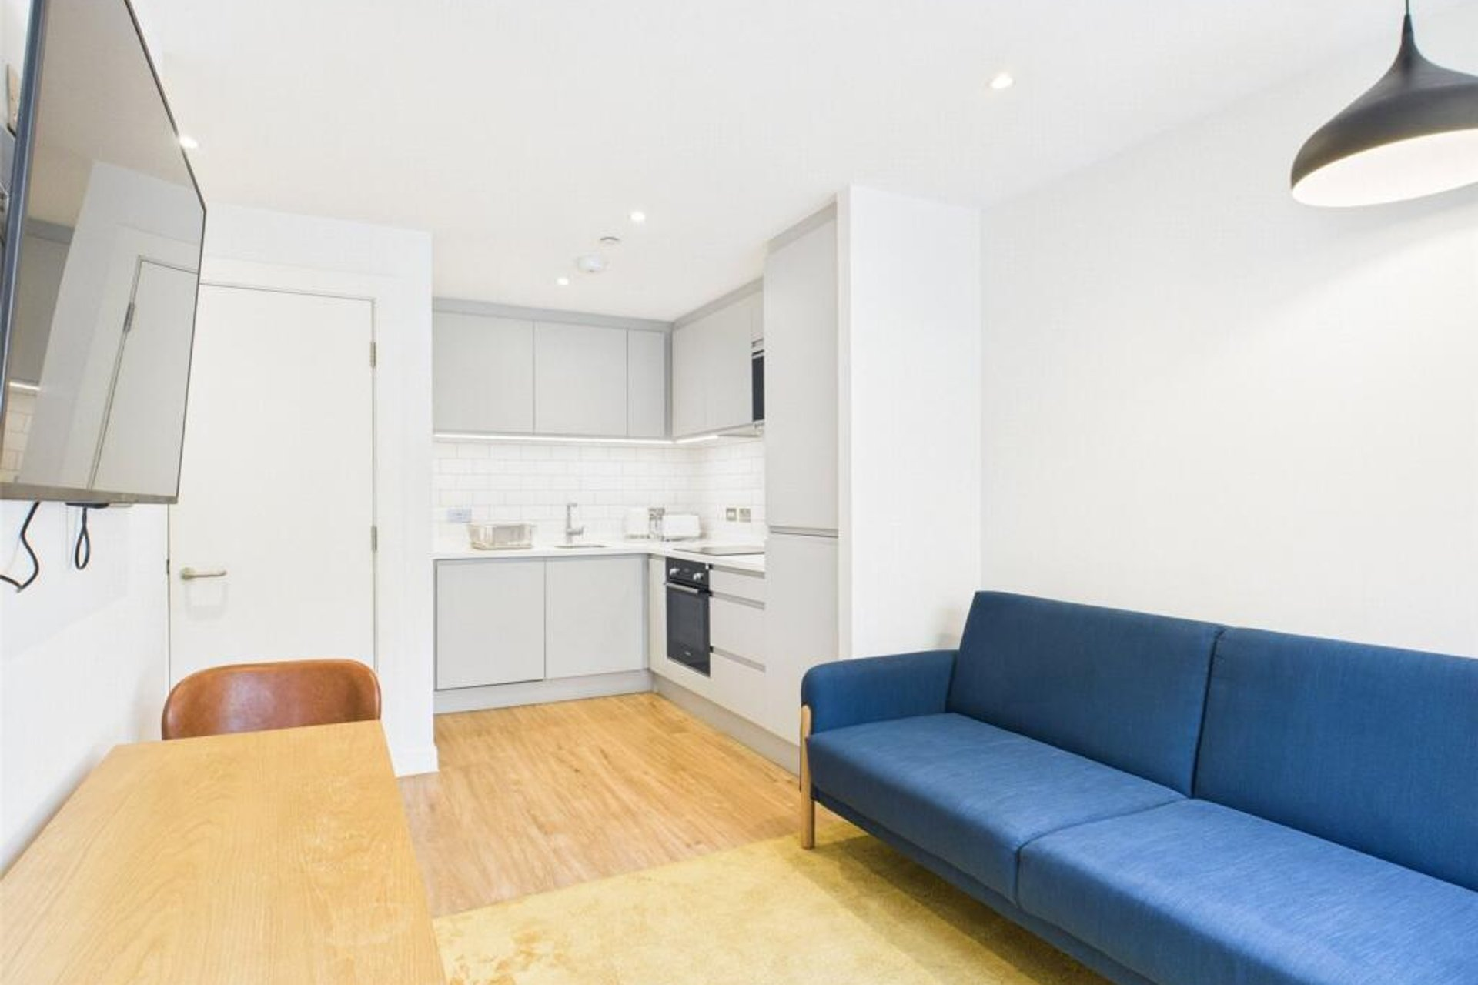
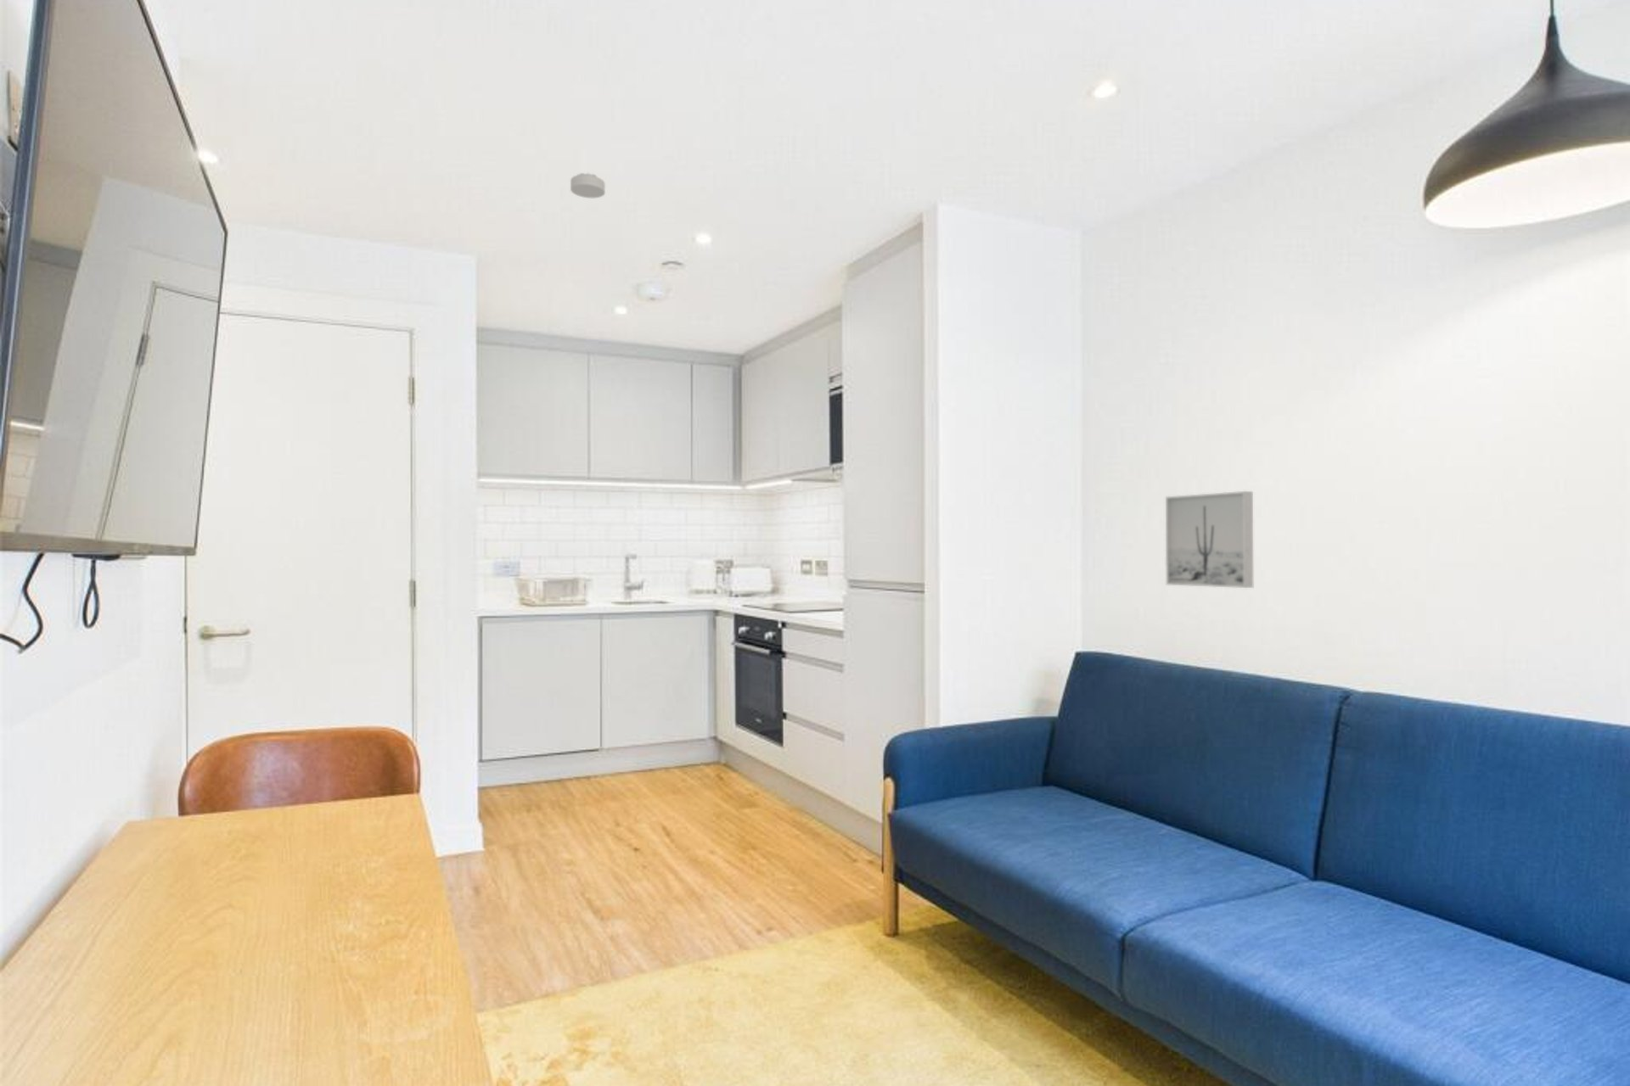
+ smoke detector [570,172,606,199]
+ wall art [1164,491,1254,589]
